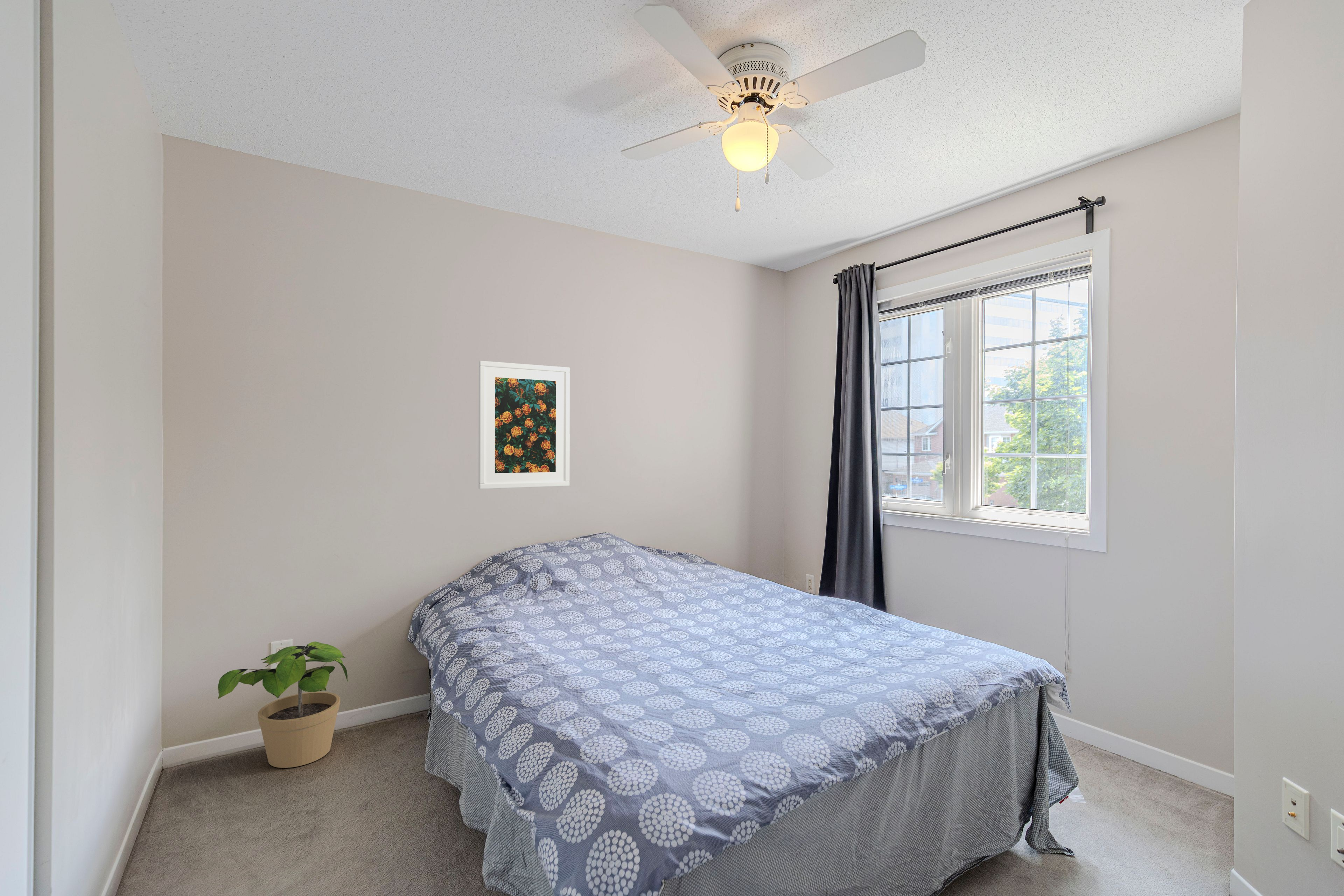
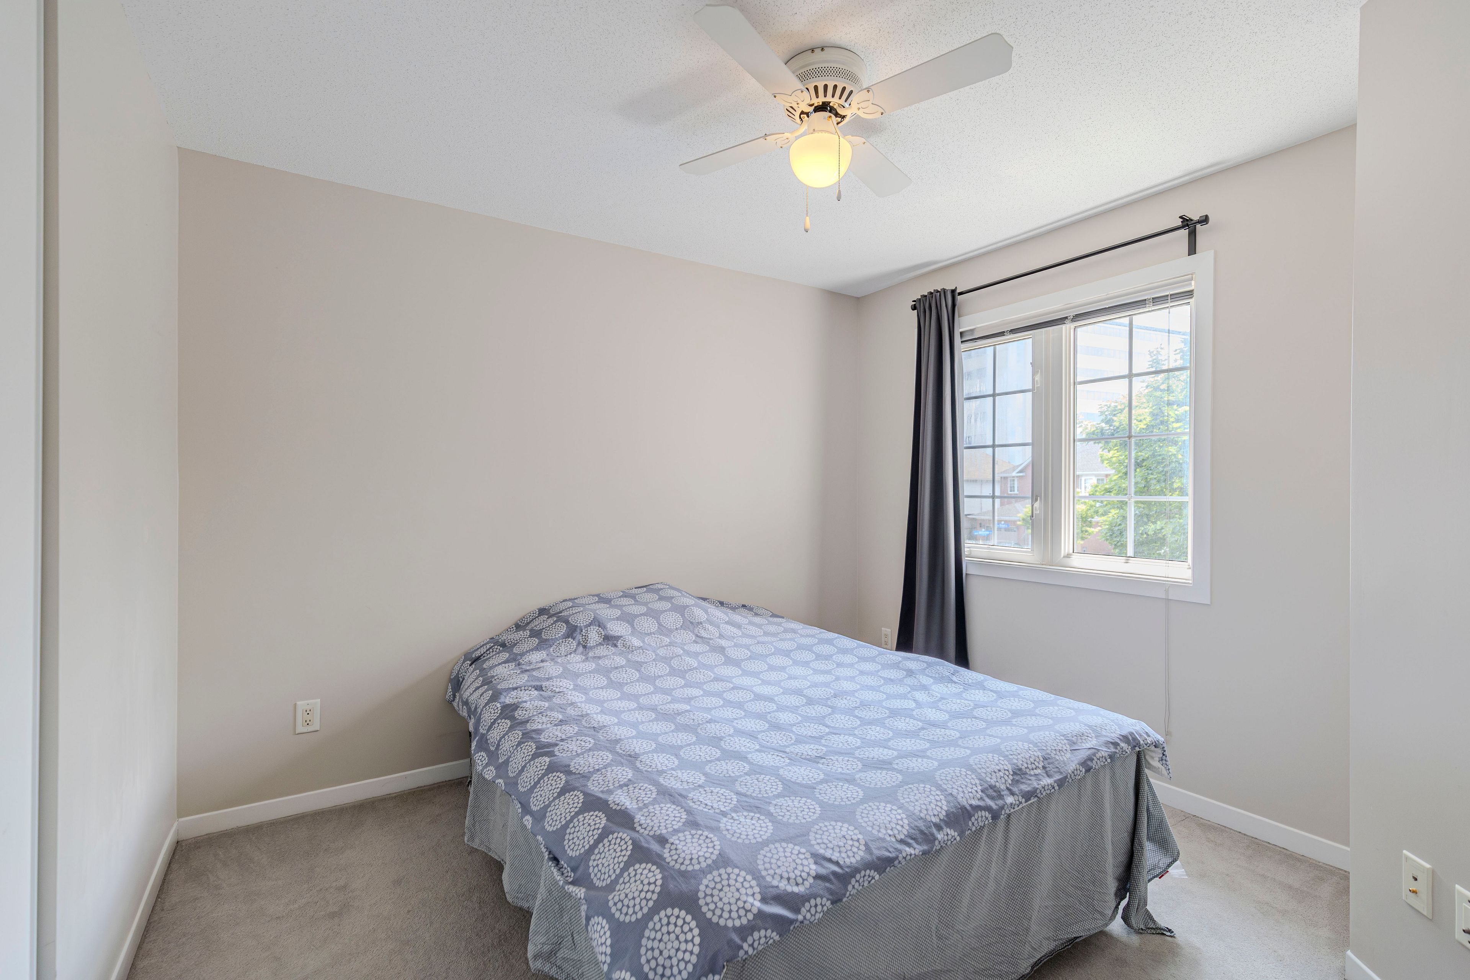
- potted plant [217,641,349,768]
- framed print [478,360,570,489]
